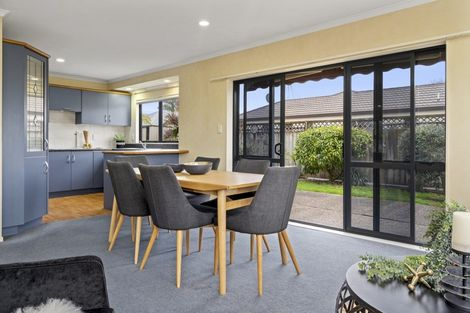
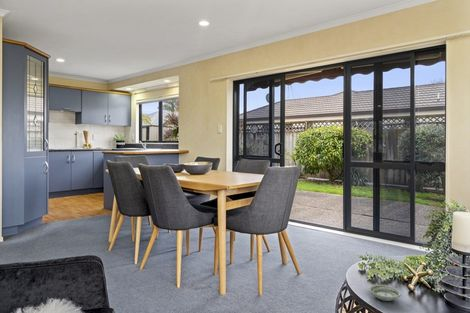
+ saucer [368,284,402,302]
